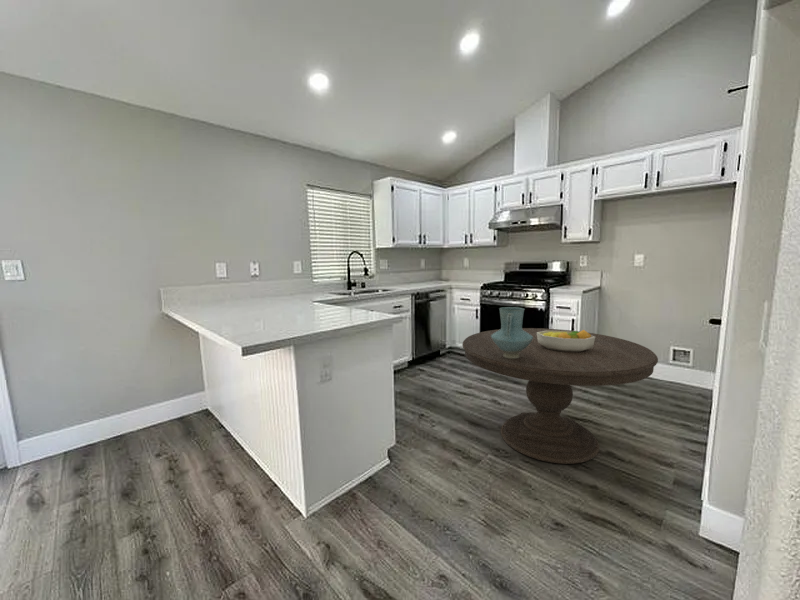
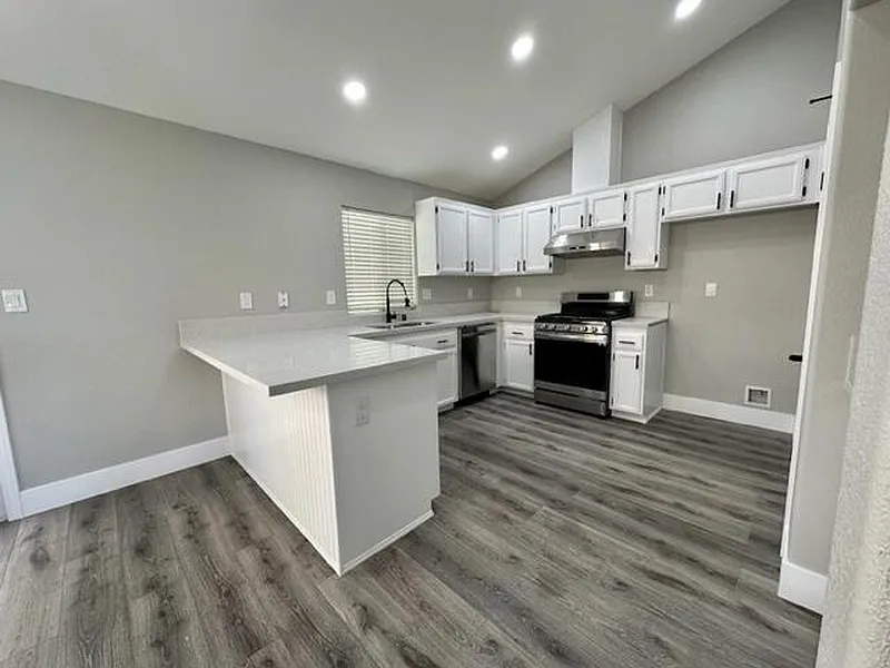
- dining table [461,327,659,465]
- ceramic pitcher [491,306,533,359]
- fruit bowl [537,329,595,352]
